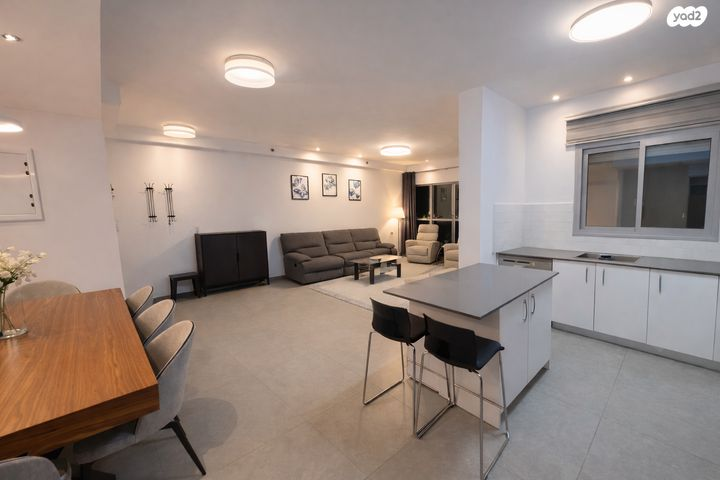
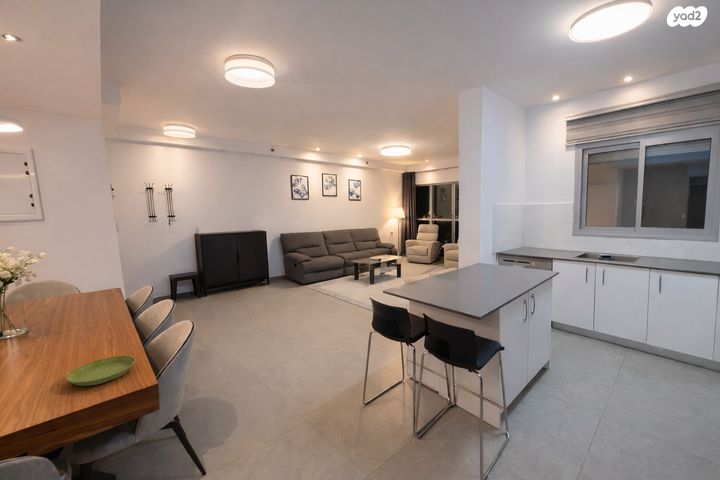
+ saucer [66,355,136,387]
